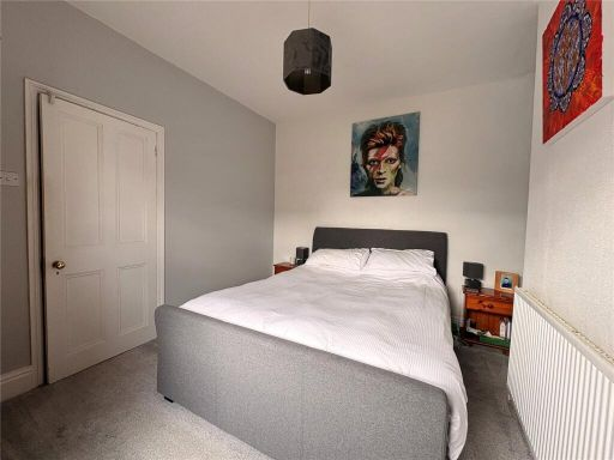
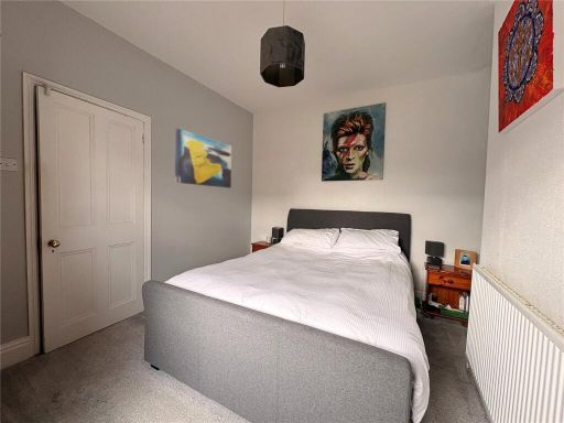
+ wall art [174,128,232,189]
